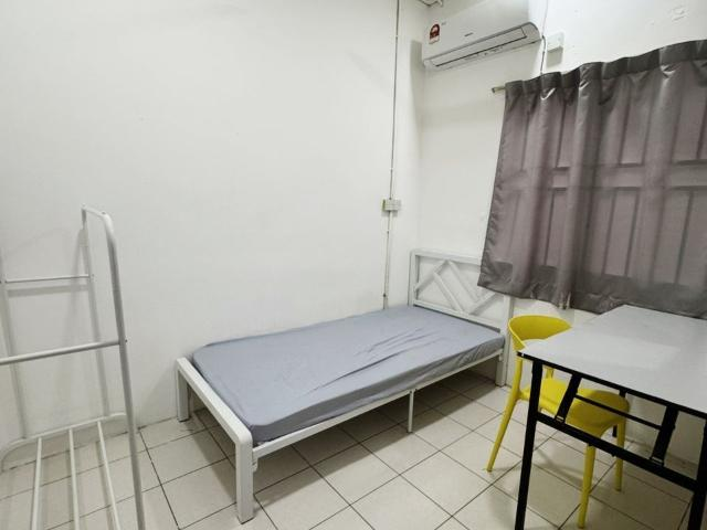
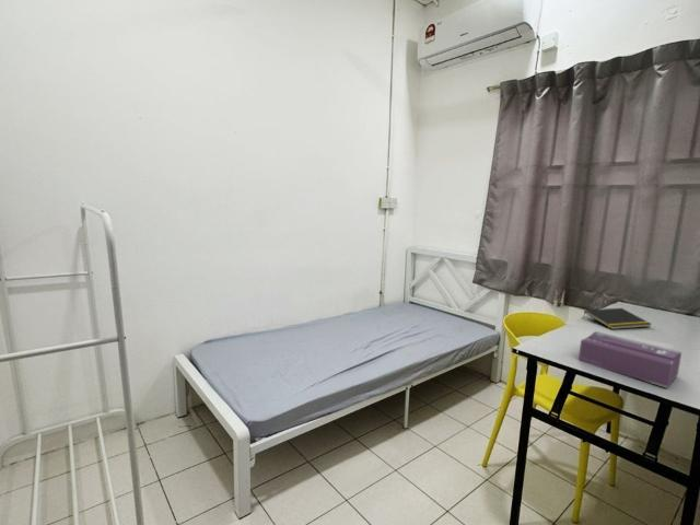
+ tissue box [578,330,682,388]
+ notepad [582,307,653,330]
